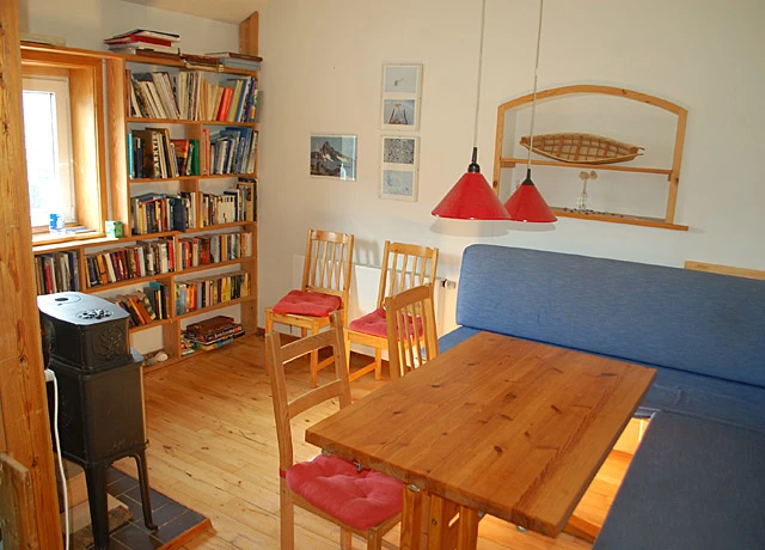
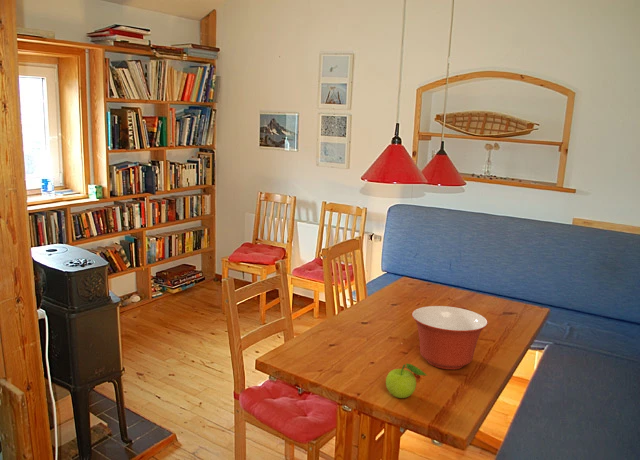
+ mixing bowl [411,305,489,370]
+ fruit [385,362,429,399]
